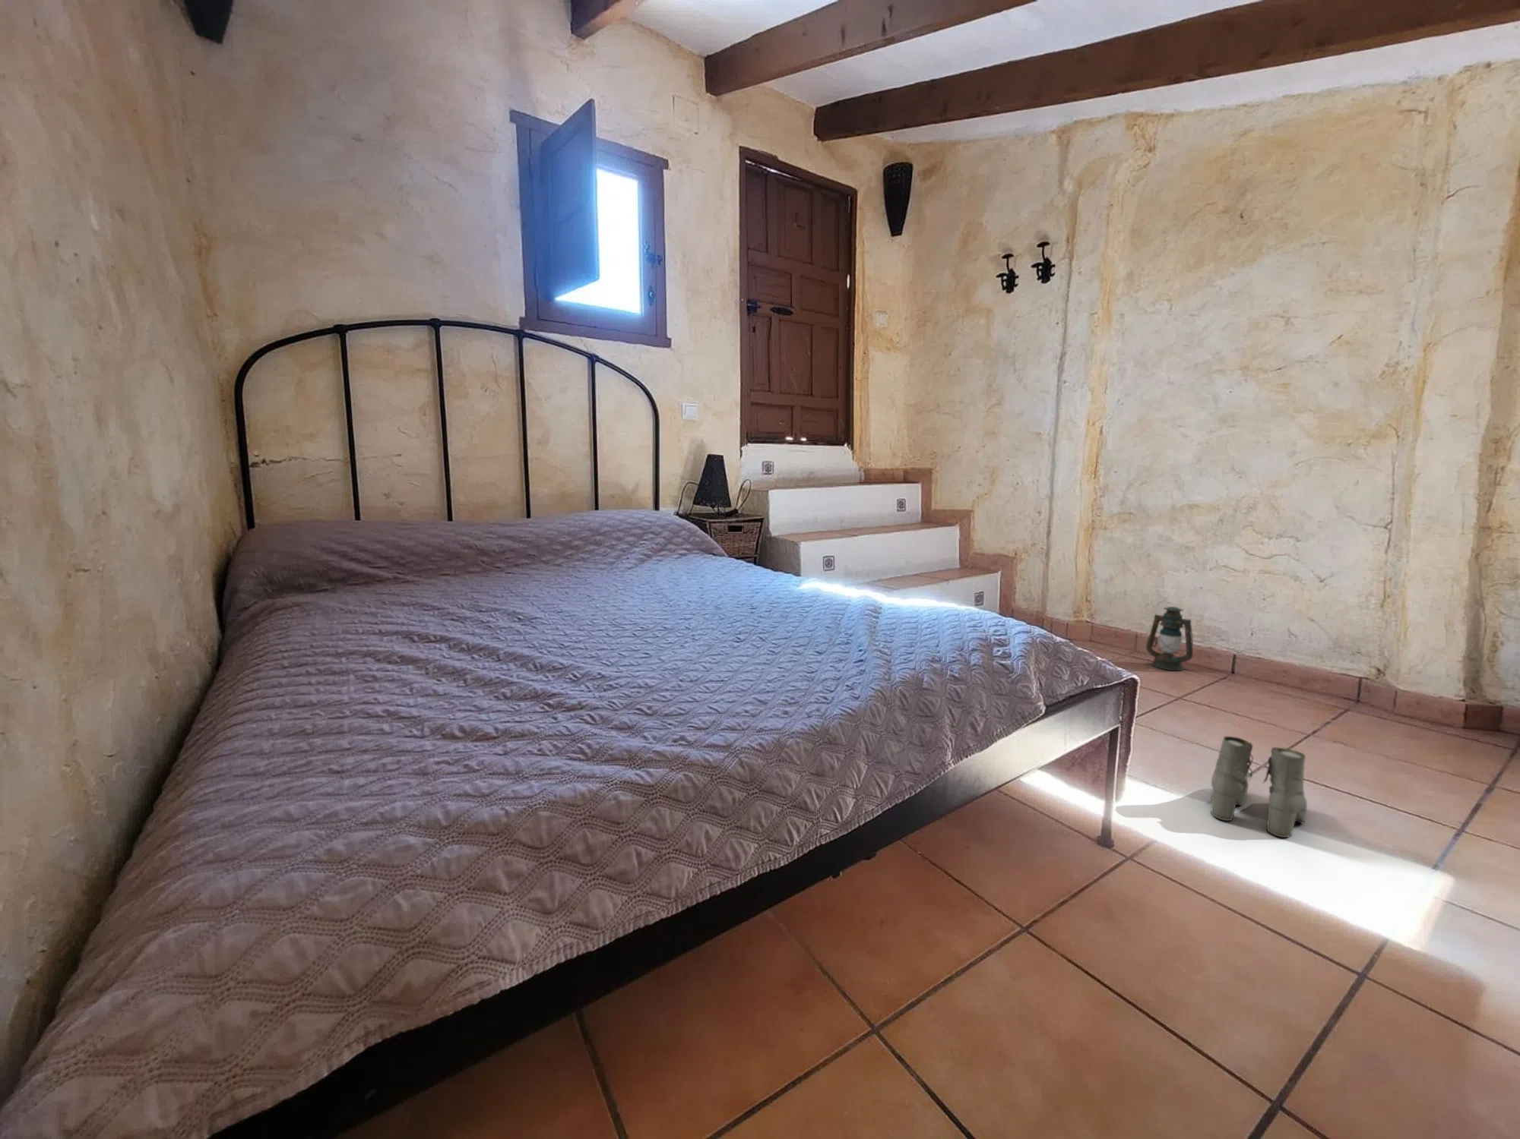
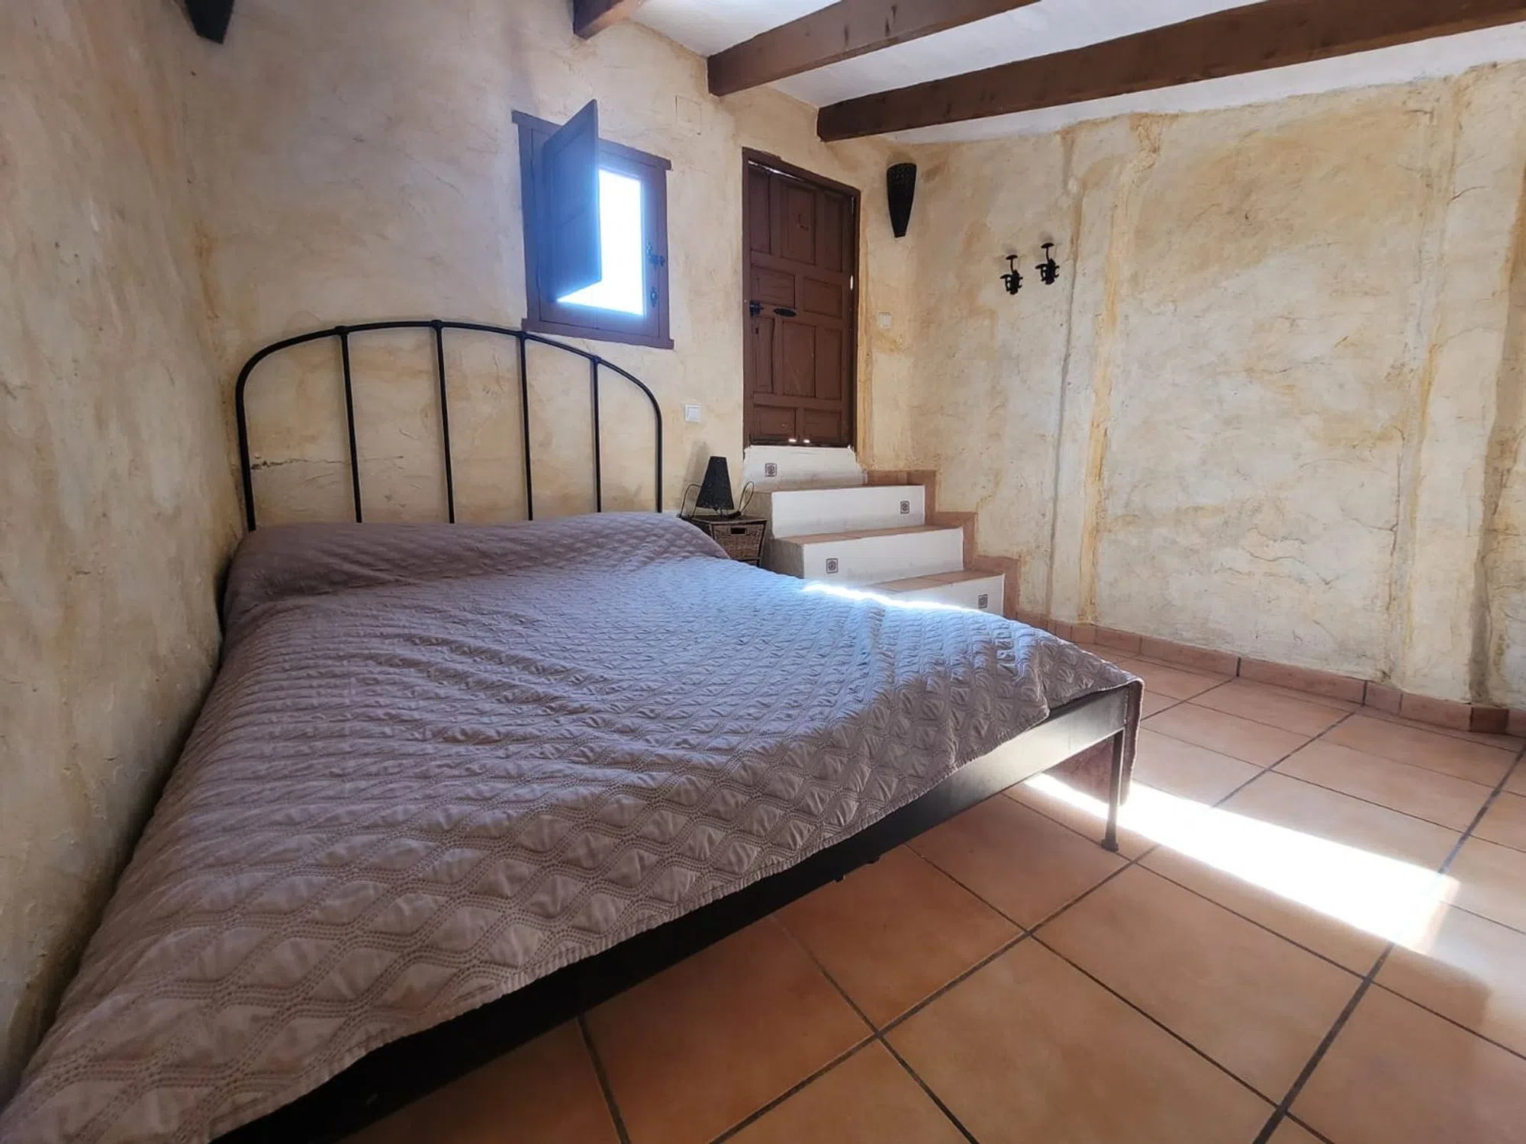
- lantern [1145,605,1194,671]
- boots [1210,736,1308,839]
